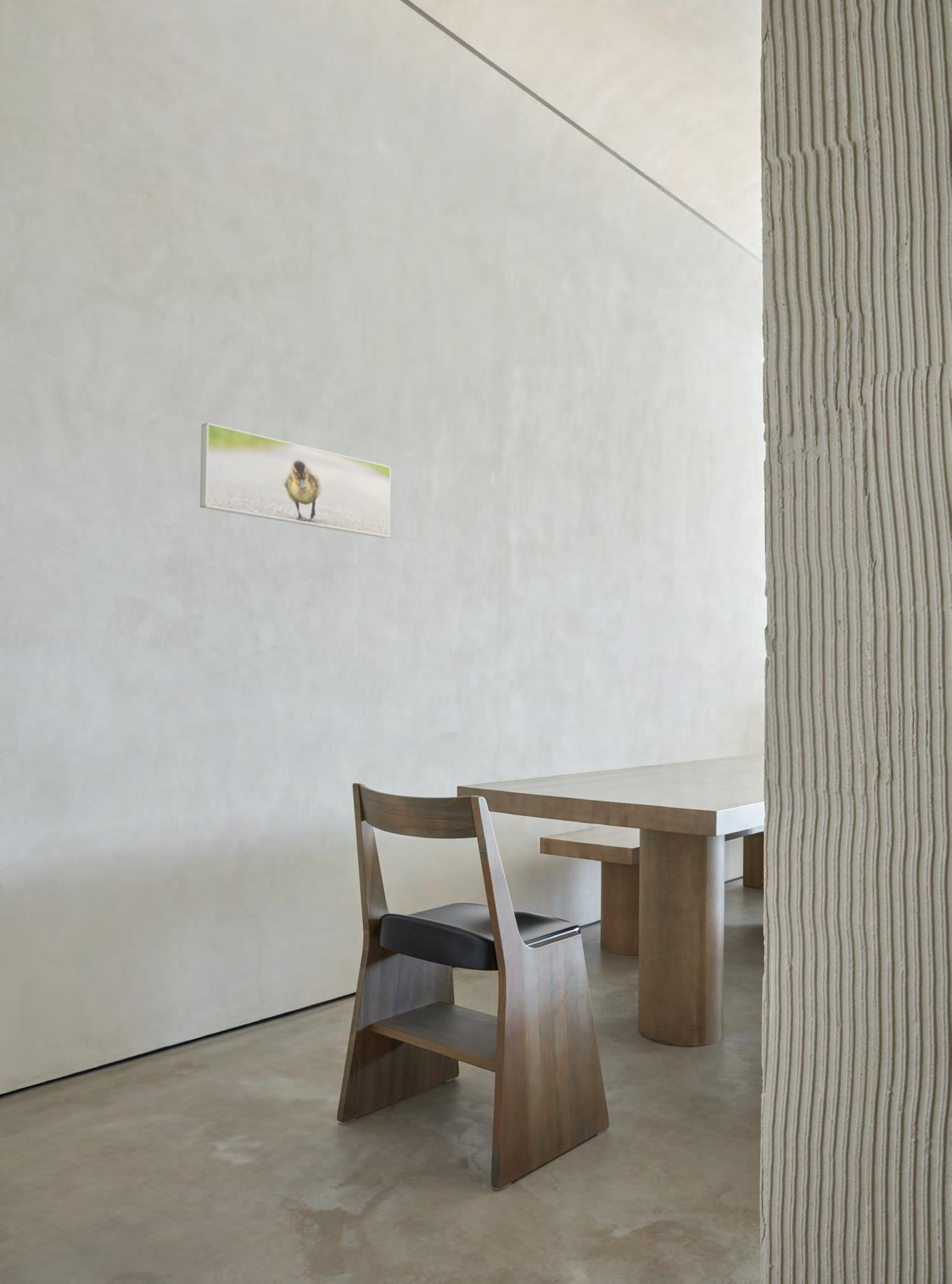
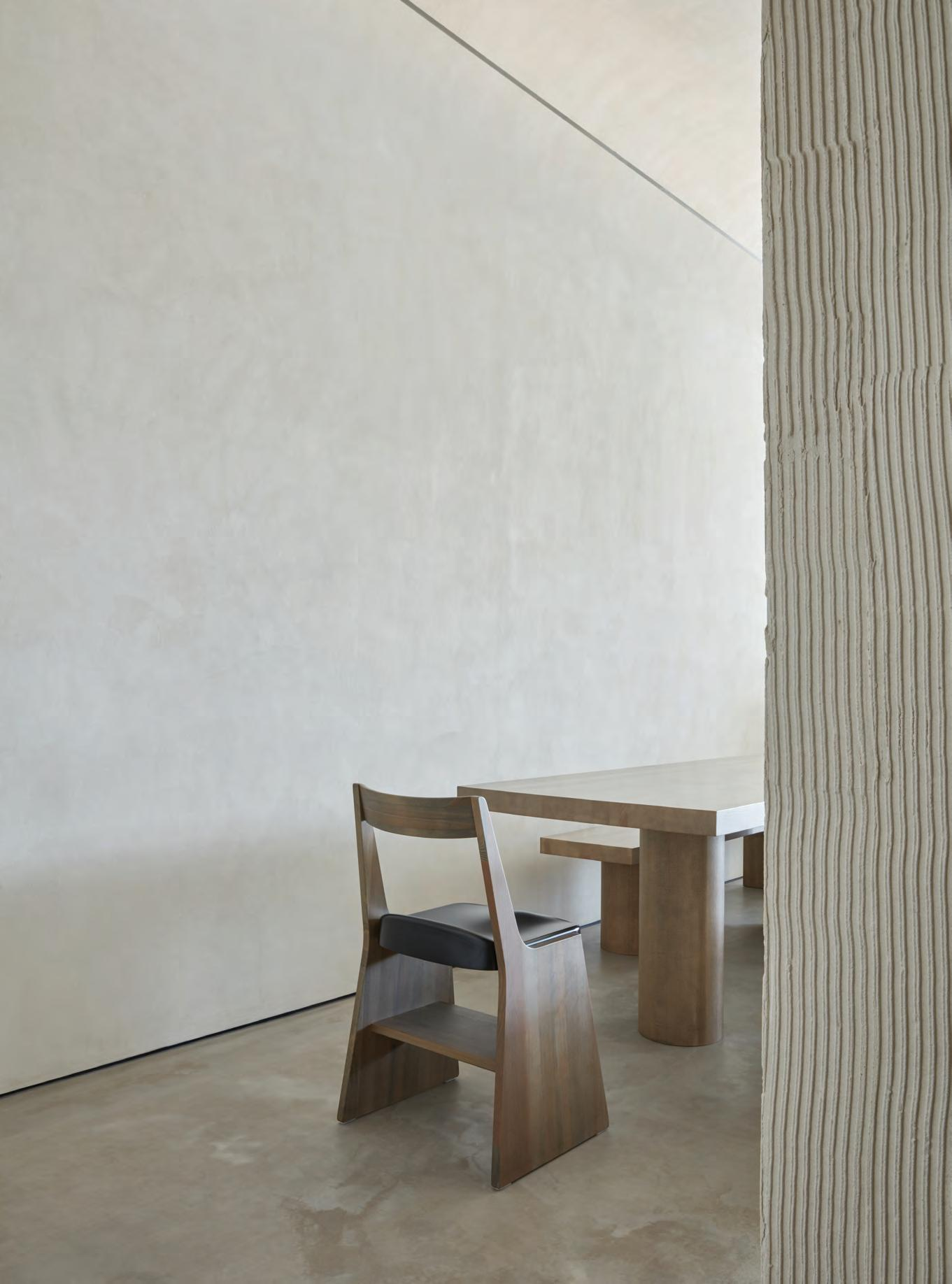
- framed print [199,422,391,538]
